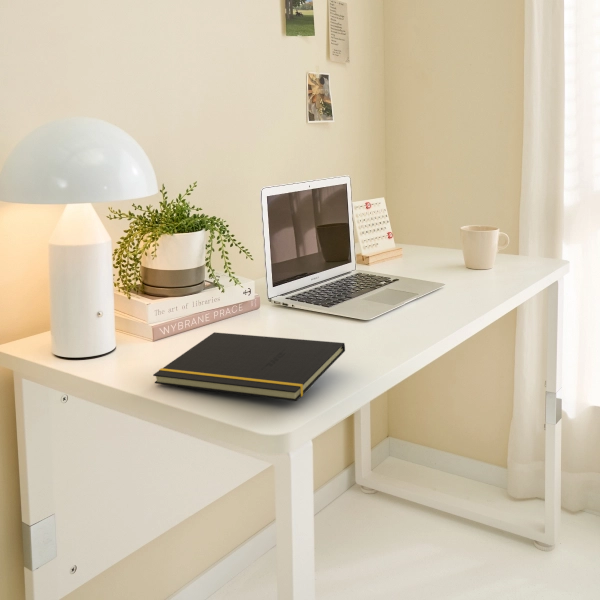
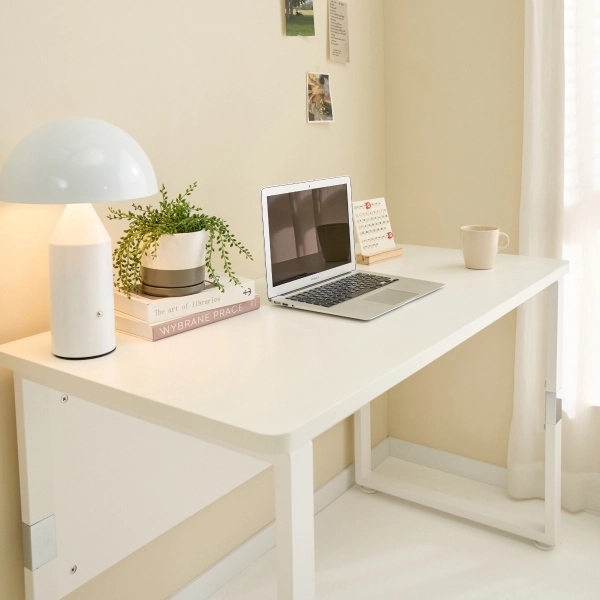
- notepad [152,331,346,402]
